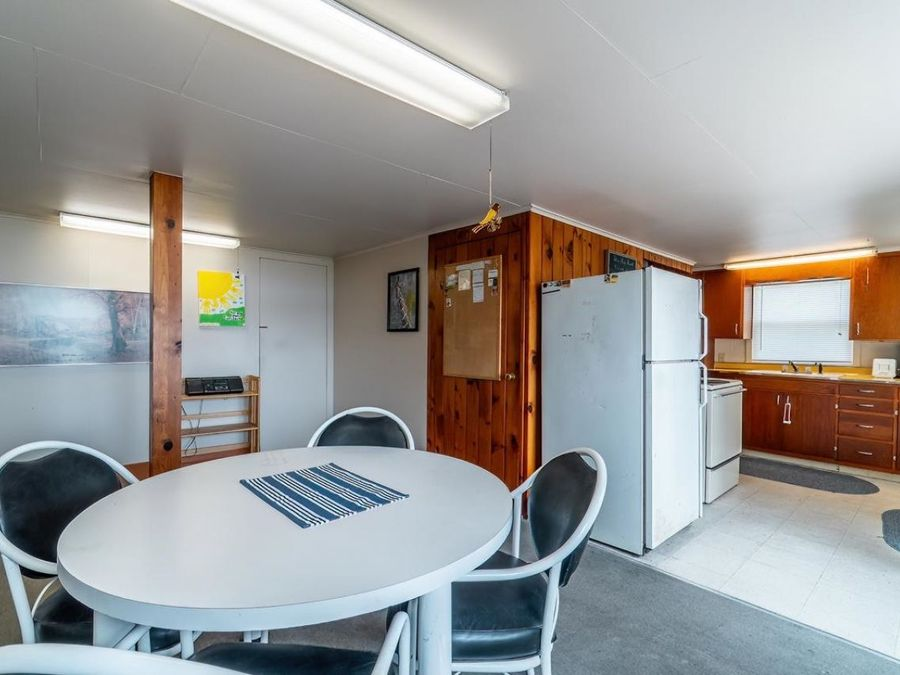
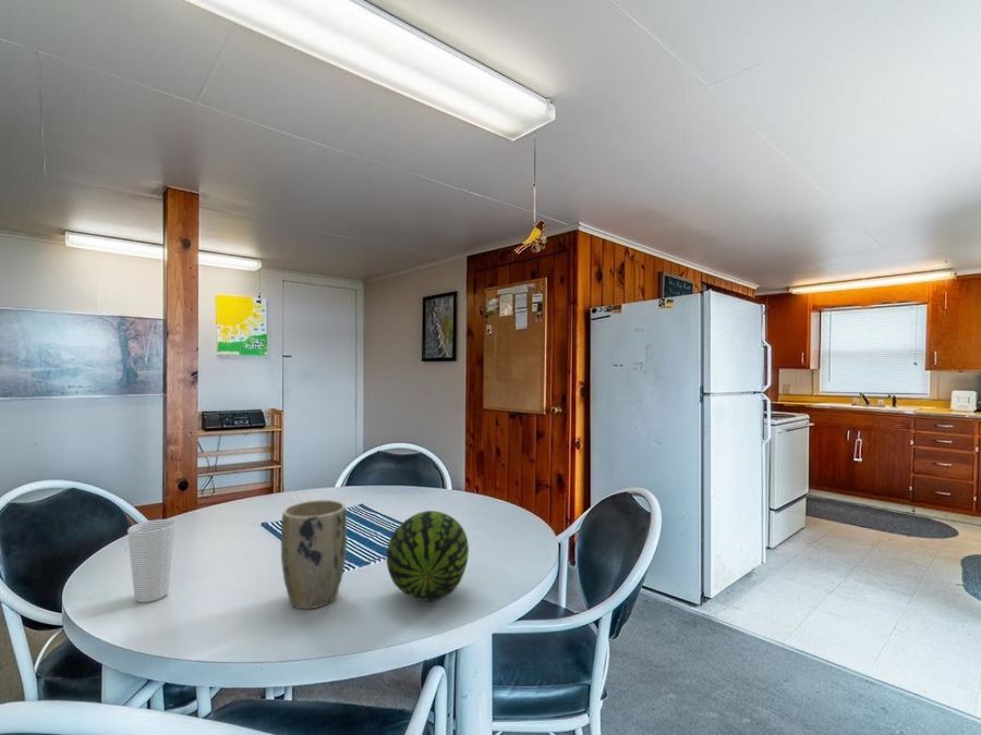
+ fruit [385,510,470,602]
+ cup [126,518,177,603]
+ plant pot [280,499,348,610]
